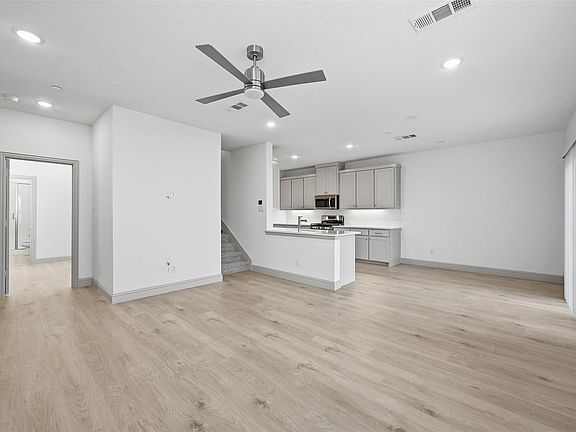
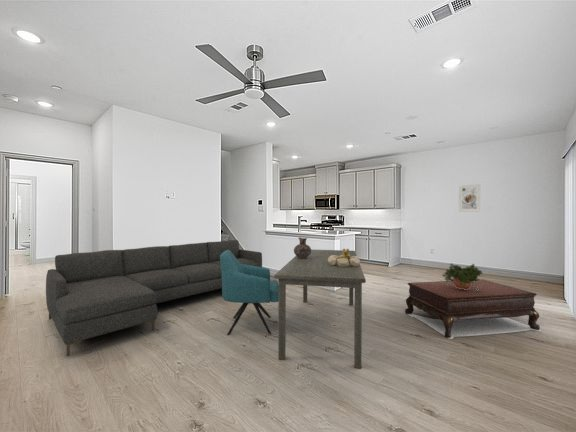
+ coffee table [404,278,542,340]
+ potted plant [441,262,483,291]
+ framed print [458,183,481,213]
+ chair [220,250,279,336]
+ ceramic jug [293,236,312,258]
+ dining table [273,249,367,369]
+ sofa [45,239,263,357]
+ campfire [328,247,361,267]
